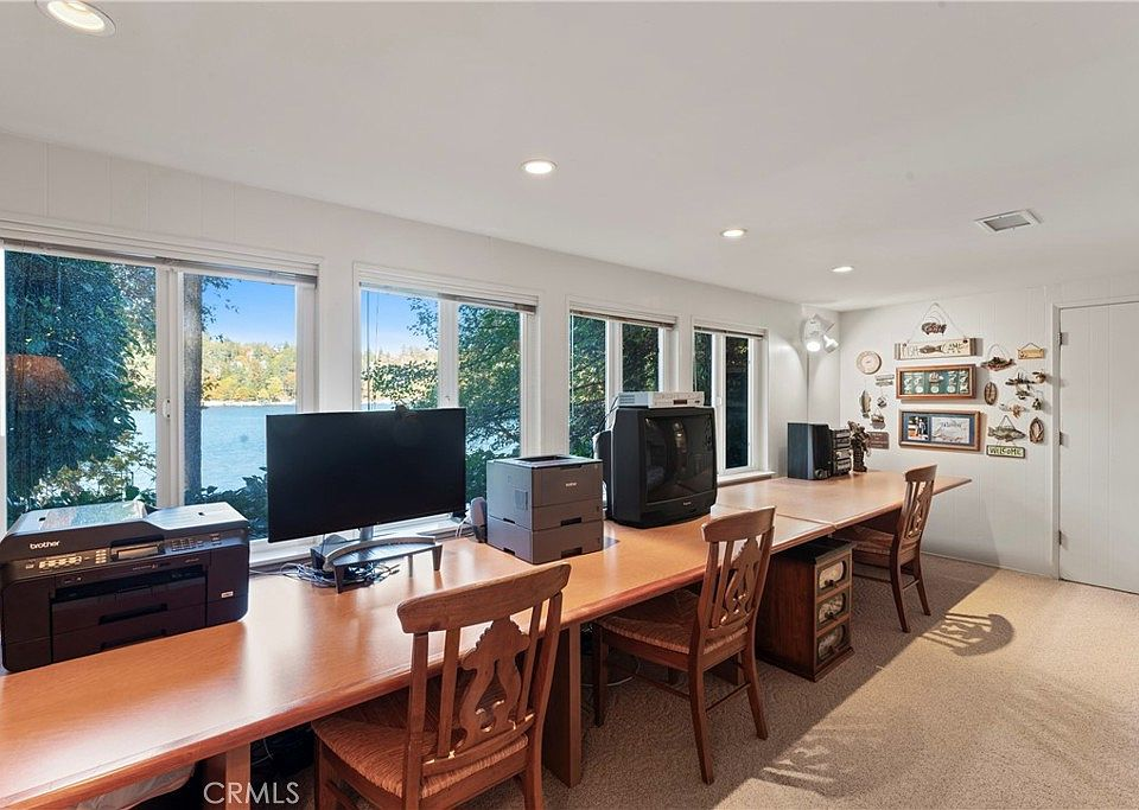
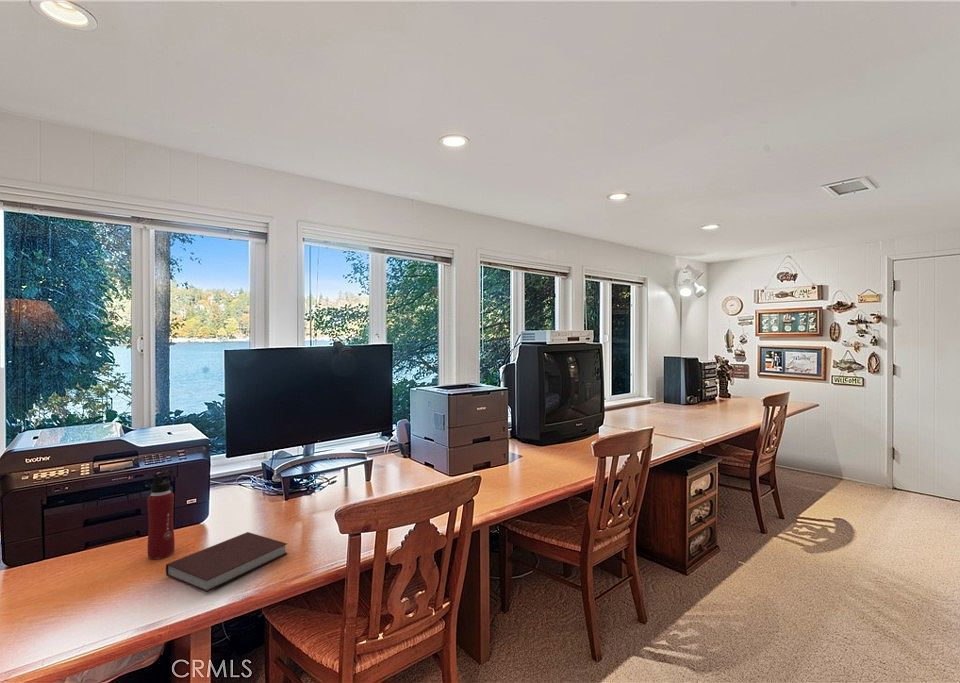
+ water bottle [146,469,176,560]
+ notebook [165,531,288,593]
